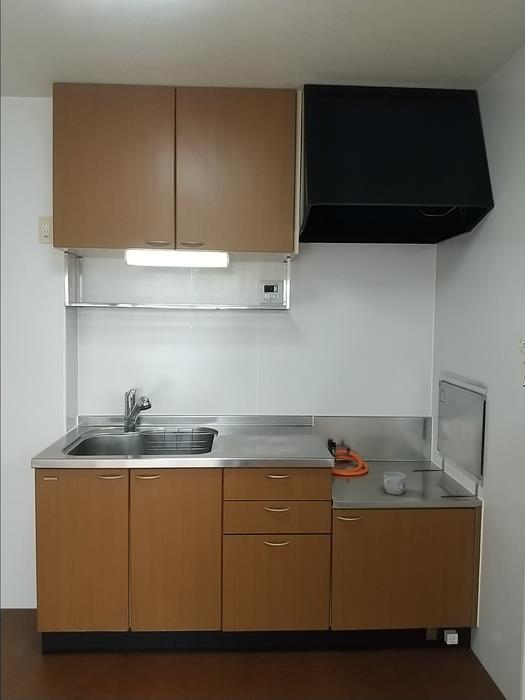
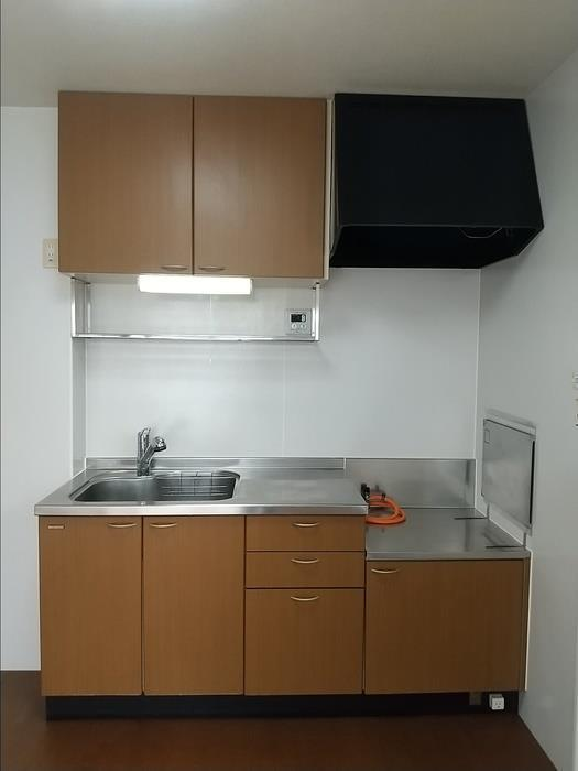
- mug [383,471,407,495]
